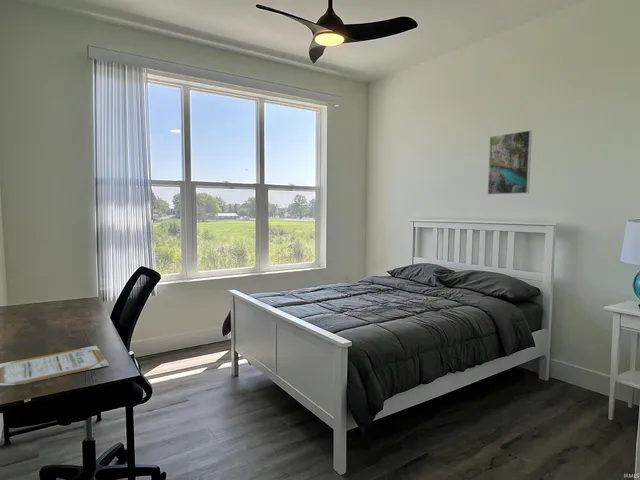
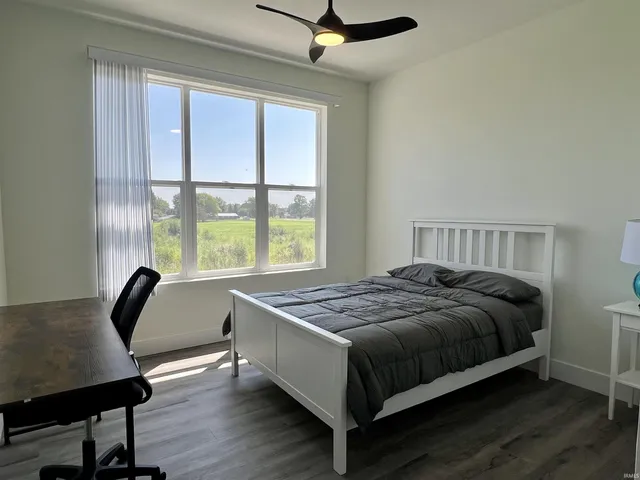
- picture frame [0,345,110,386]
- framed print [487,129,533,196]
